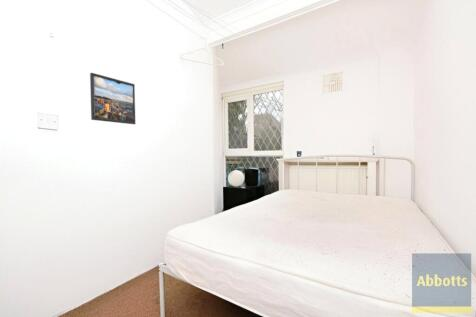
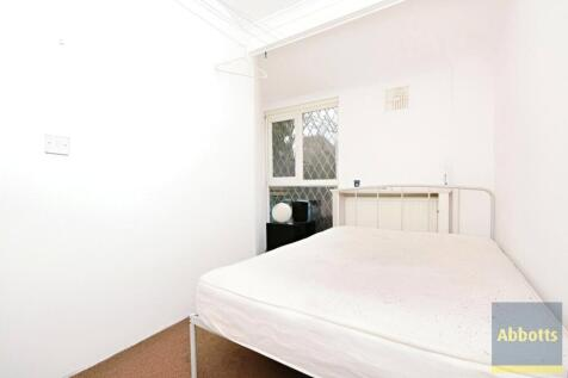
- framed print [89,72,137,125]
